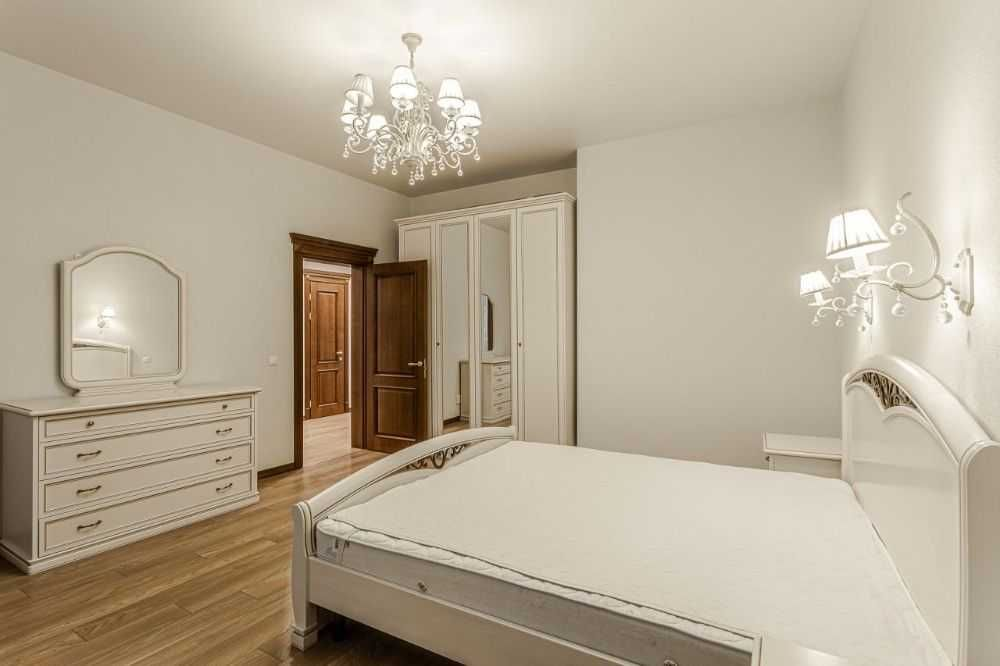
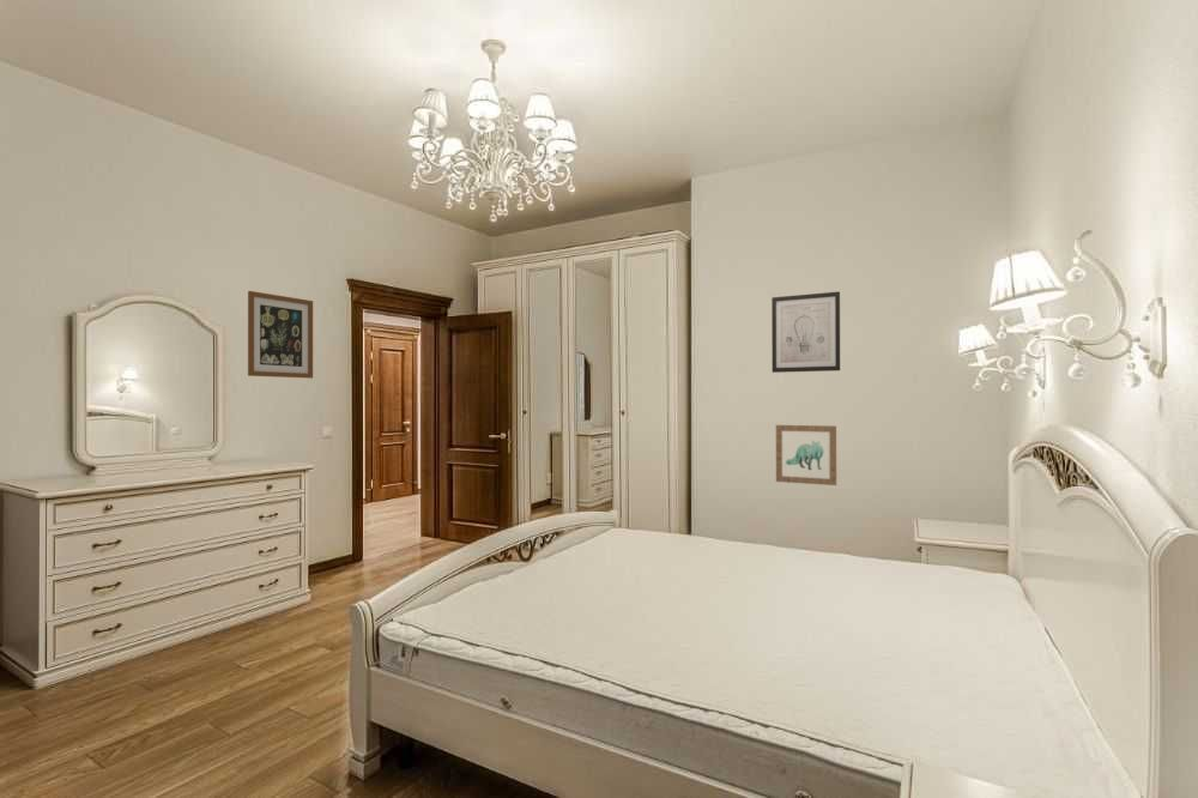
+ wall art [770,291,841,374]
+ wall art [775,424,837,486]
+ wall art [247,290,314,380]
